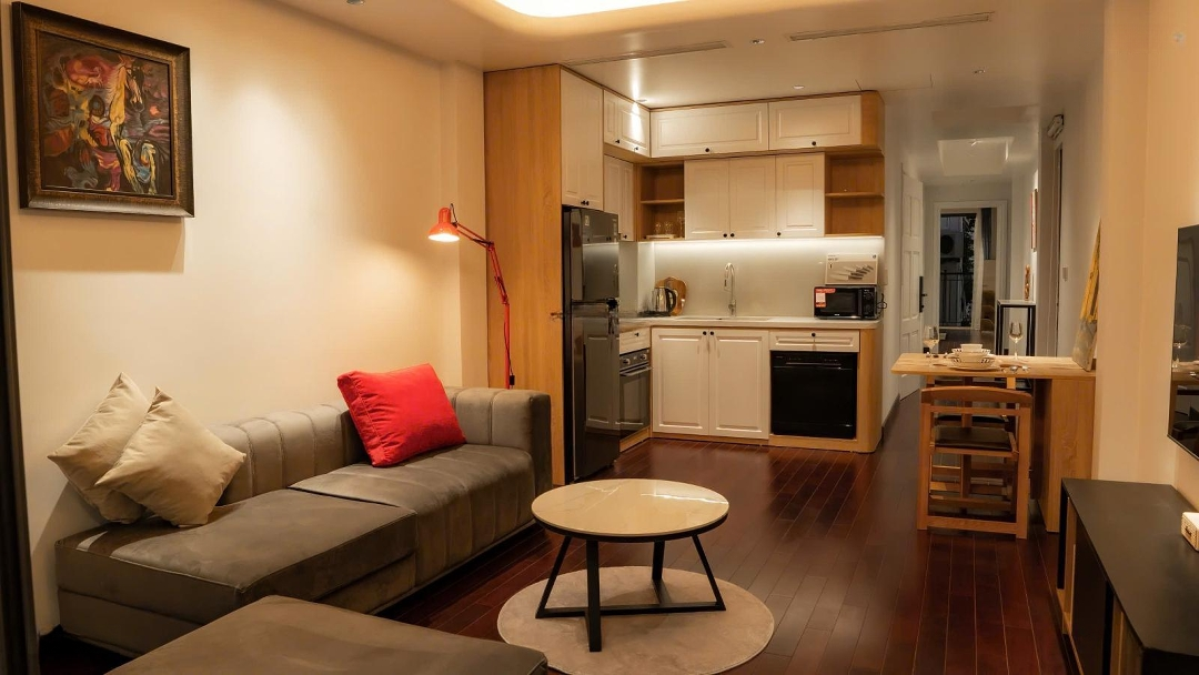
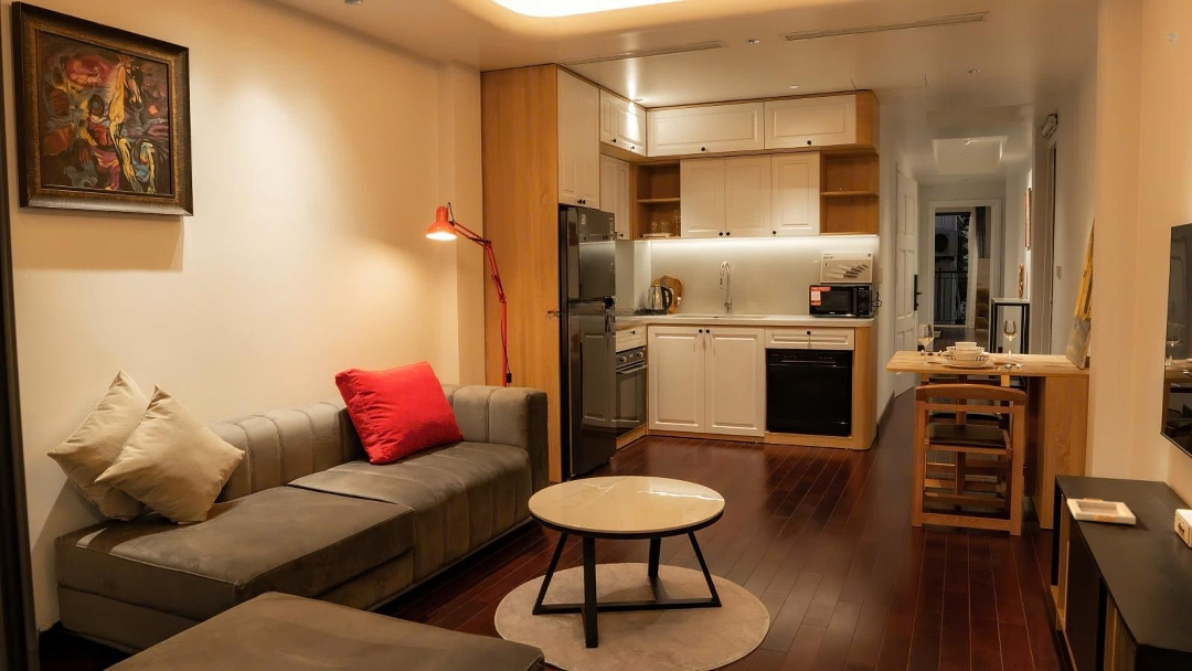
+ picture frame [1066,498,1137,525]
